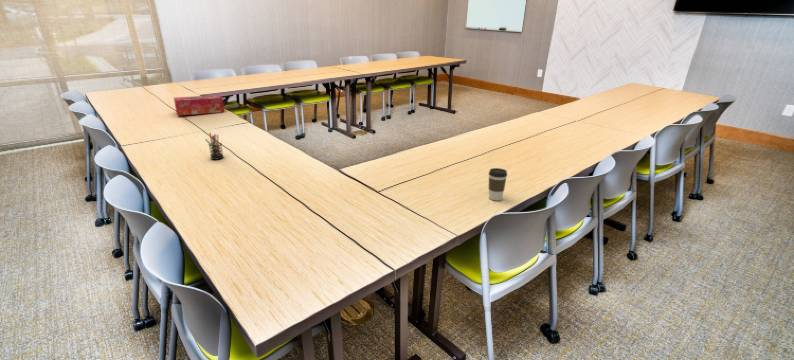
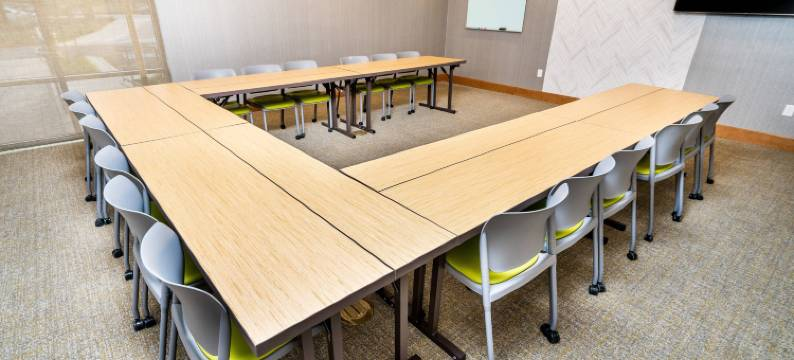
- coffee cup [488,167,508,201]
- tissue box [173,94,225,116]
- pen holder [204,132,225,161]
